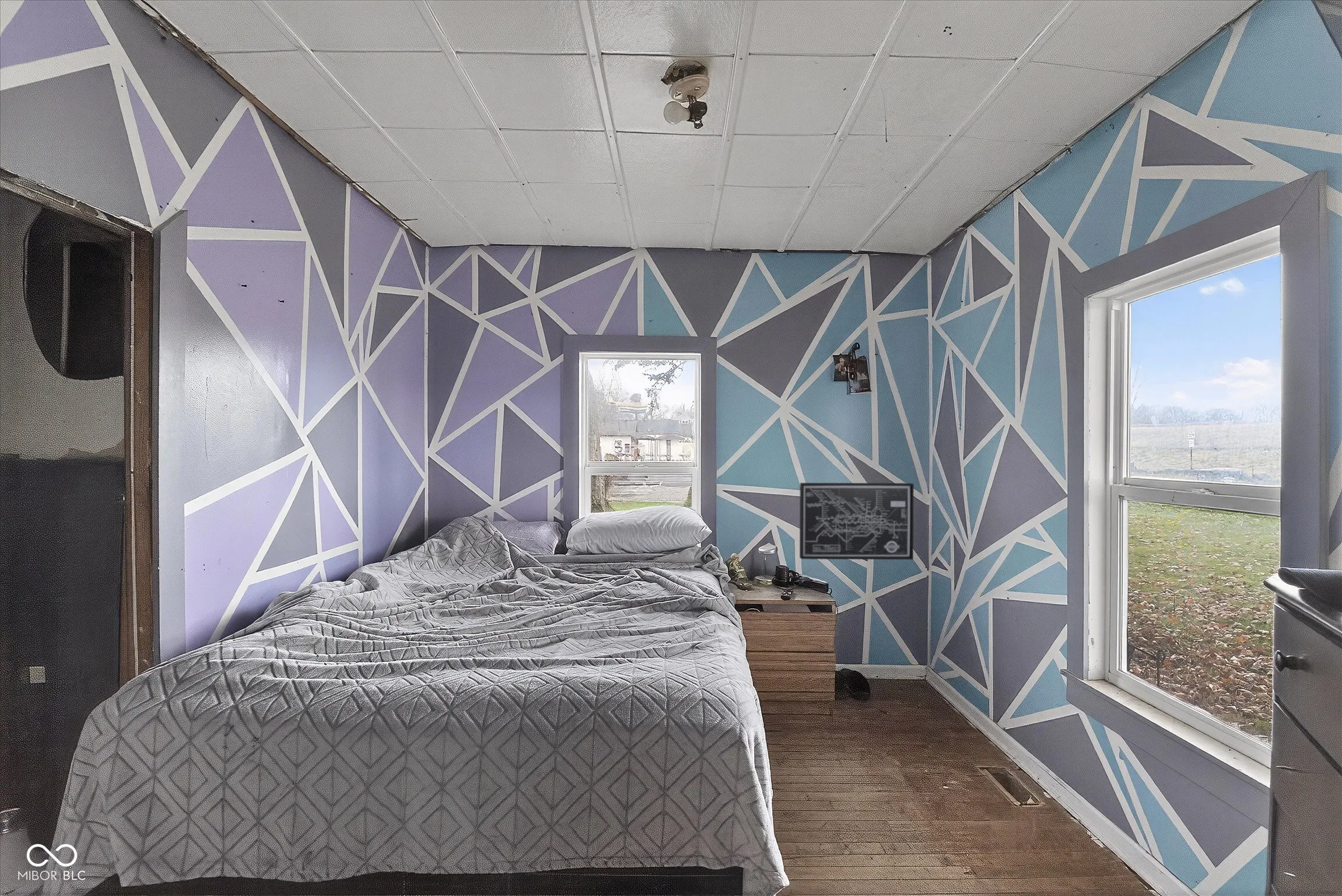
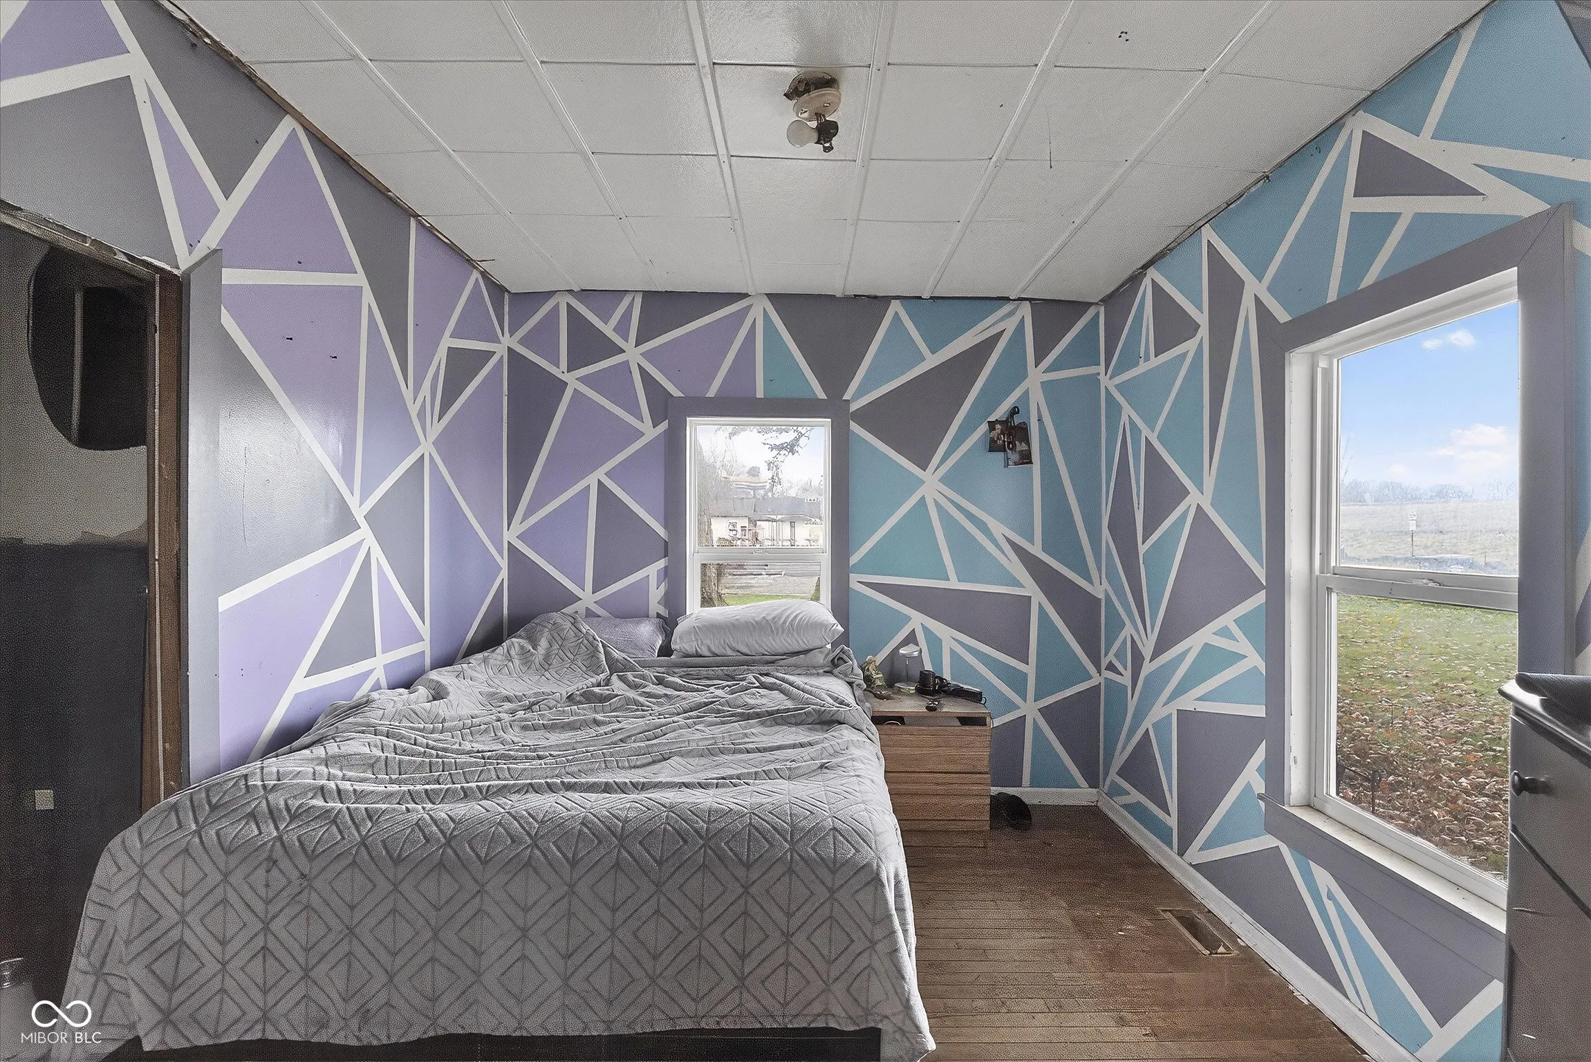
- wall art [799,482,914,560]
